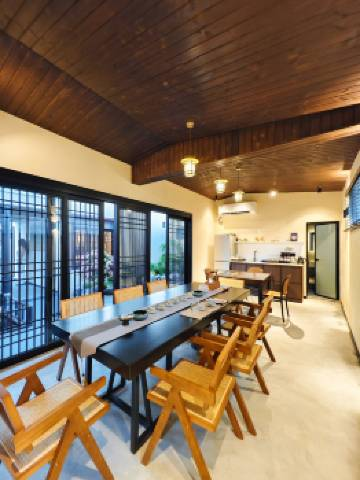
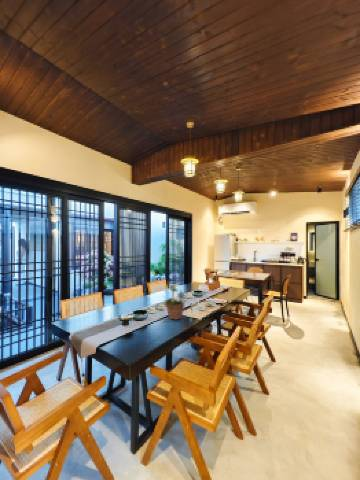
+ potted plant [163,283,189,321]
